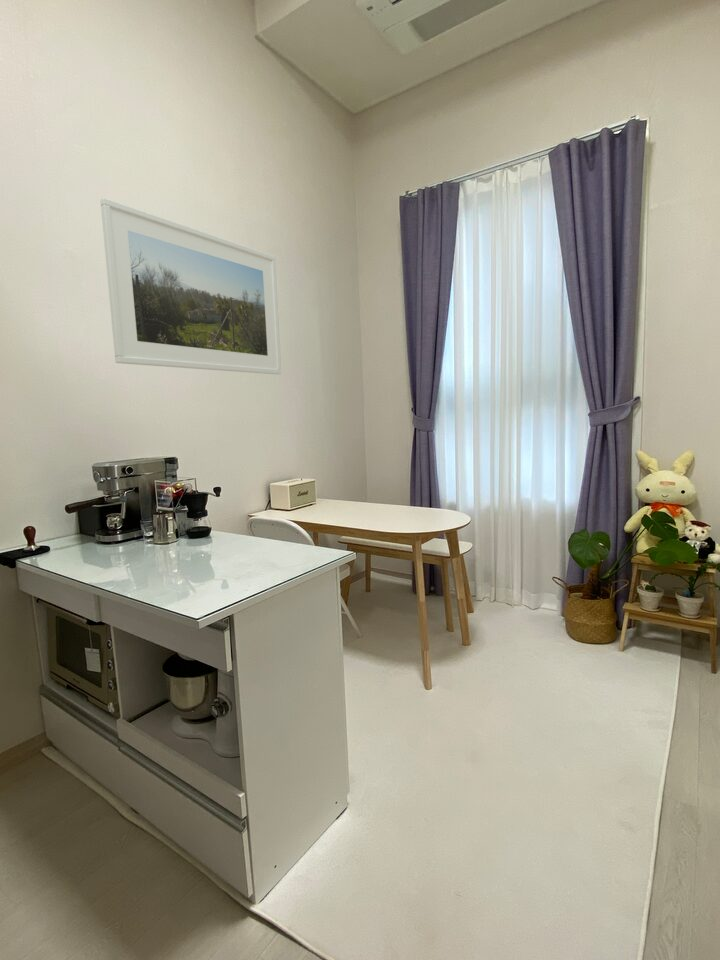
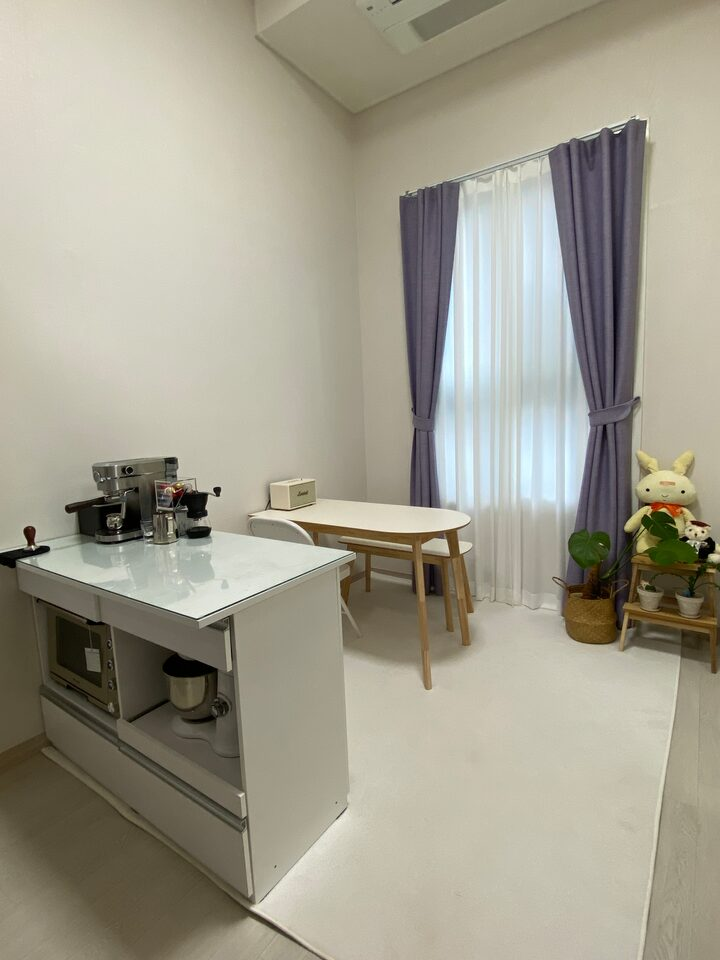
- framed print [99,197,282,376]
